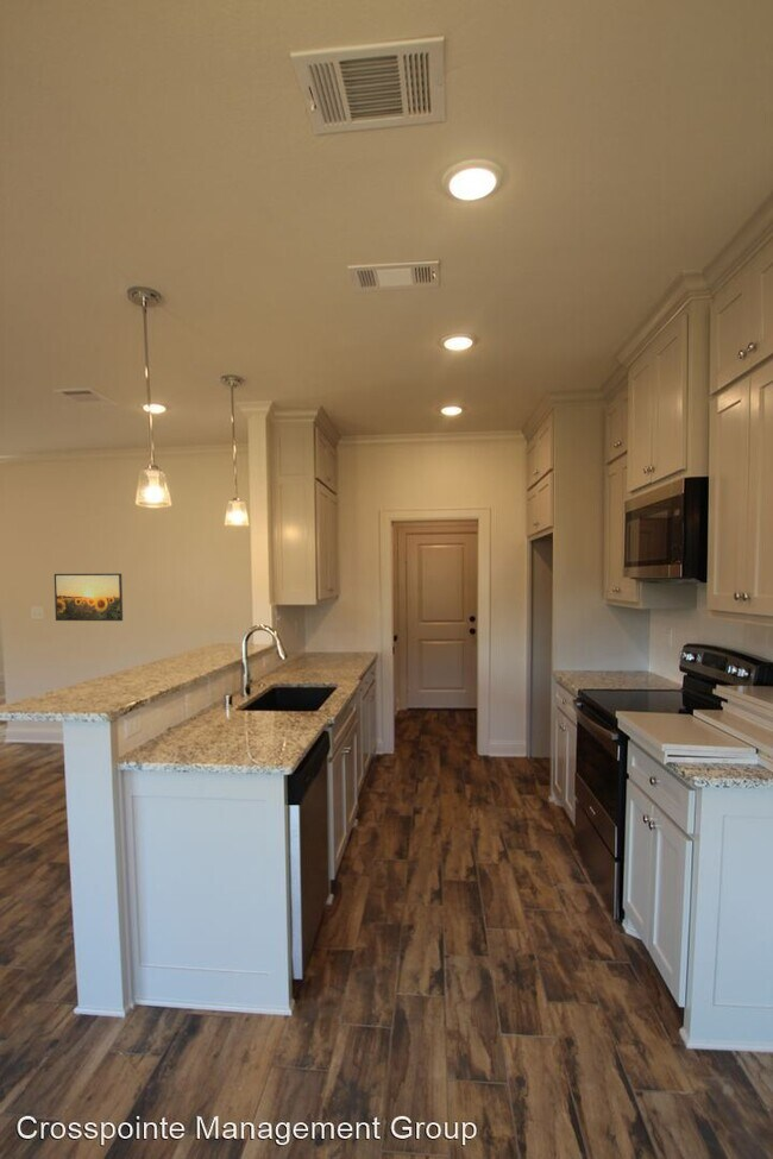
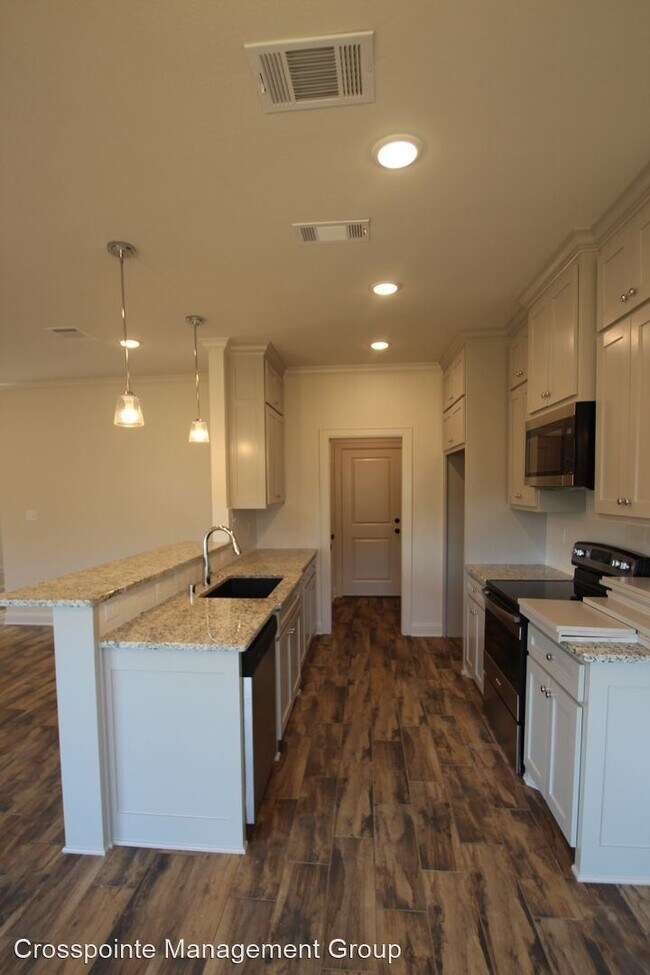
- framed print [54,573,124,622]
